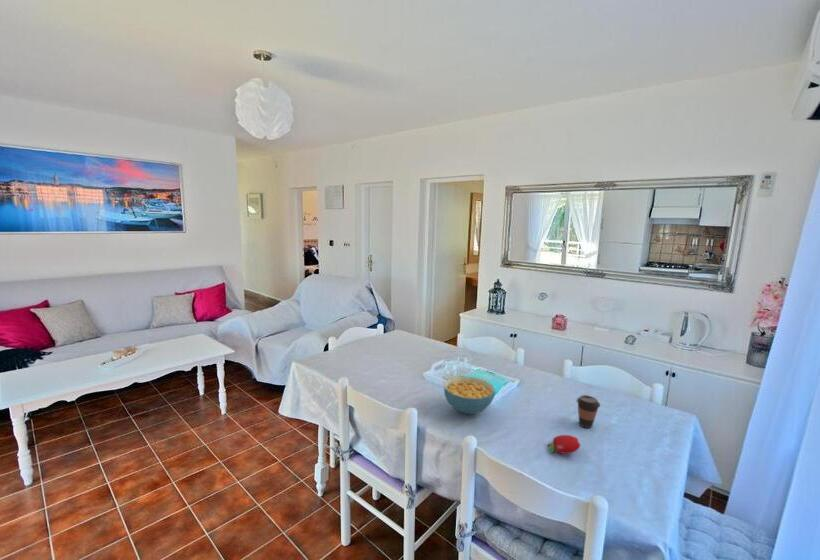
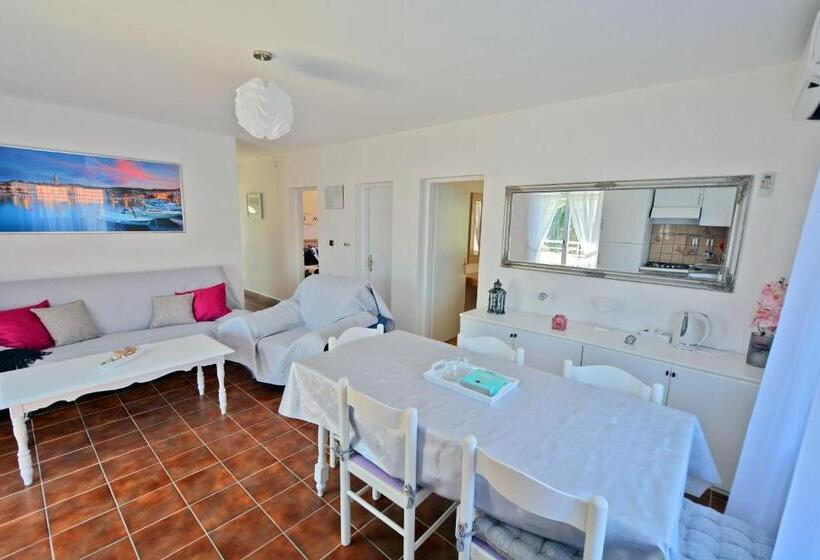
- coffee cup [575,394,601,429]
- fruit [546,434,581,455]
- cereal bowl [443,375,496,415]
